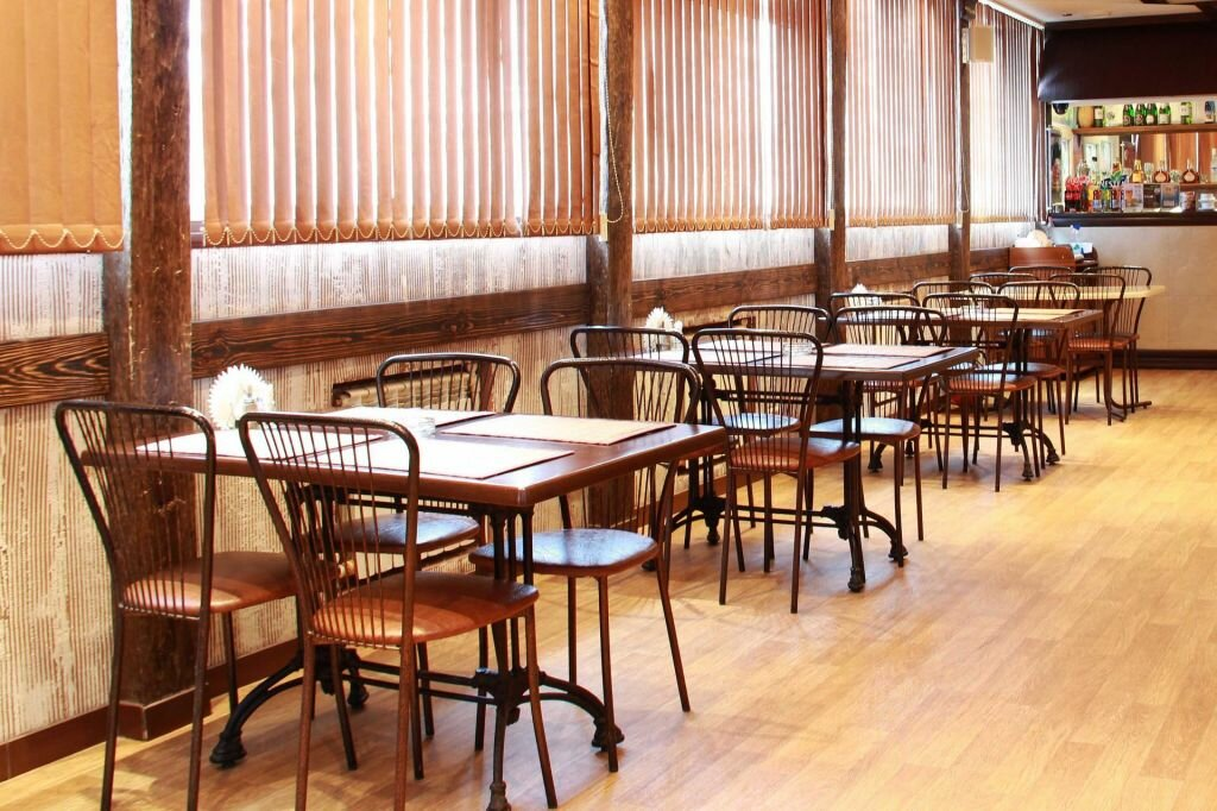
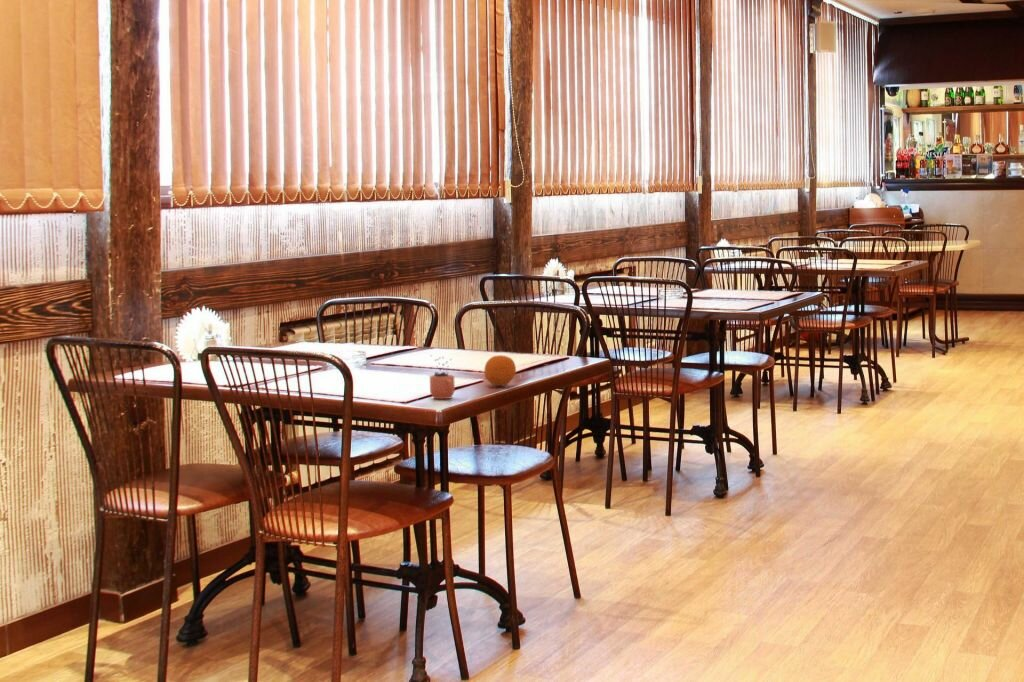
+ fruit [483,354,517,387]
+ cocoa [429,354,456,400]
